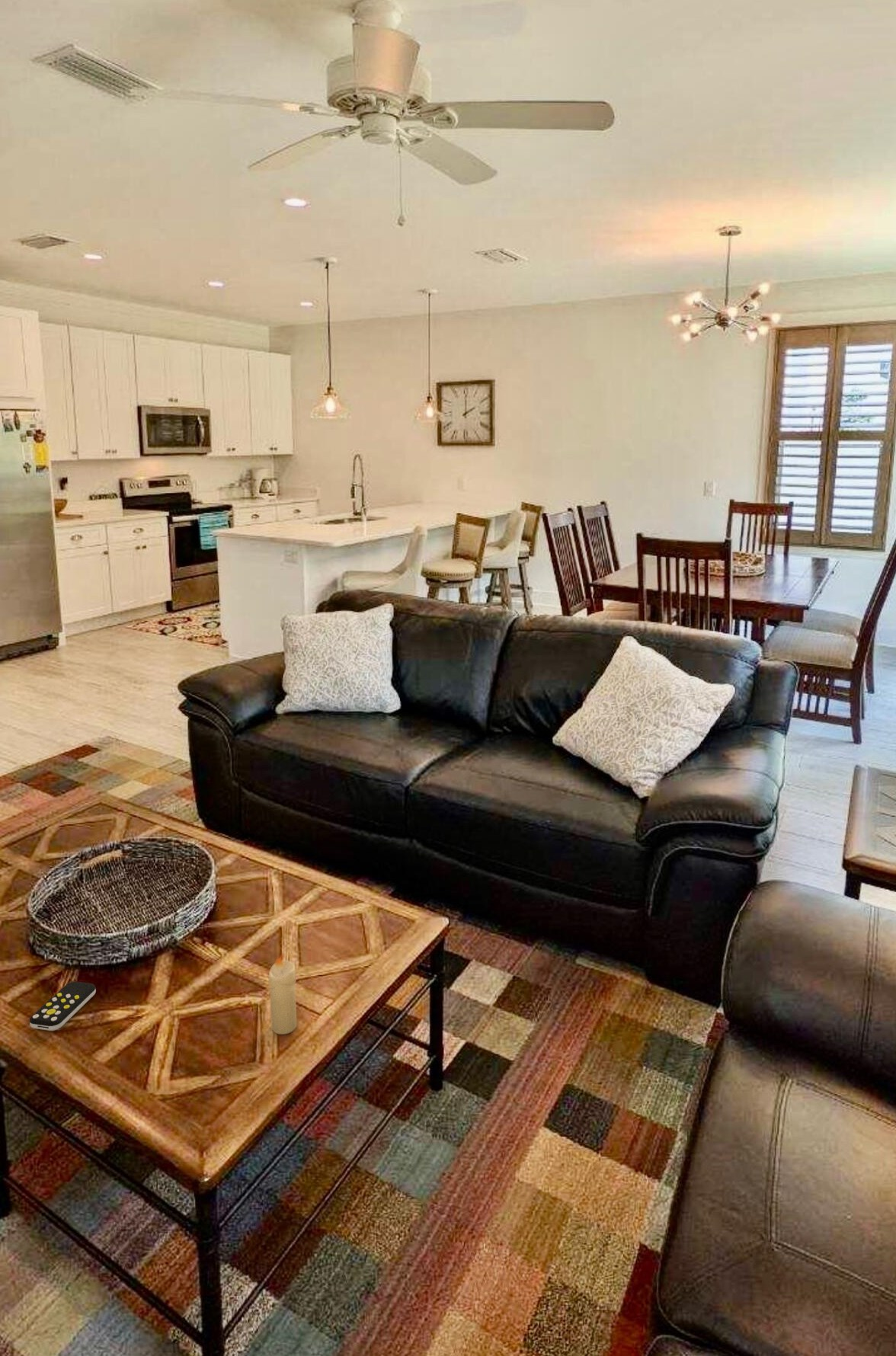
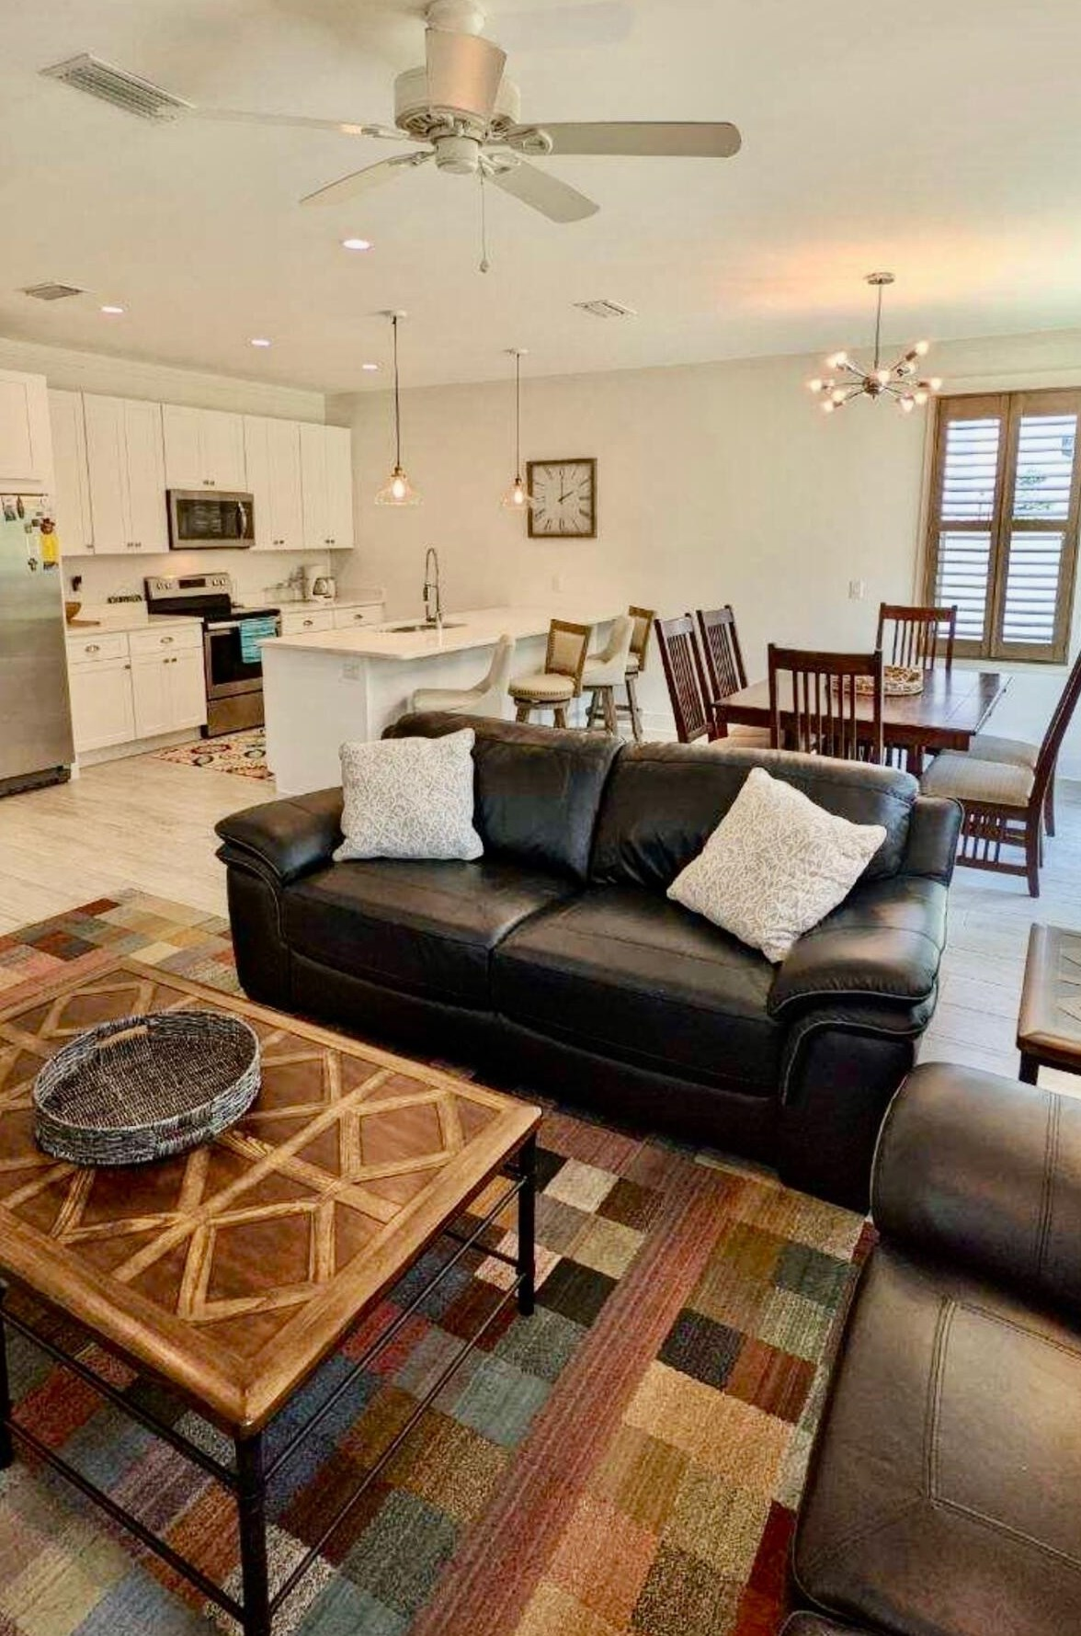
- candle [267,954,297,1035]
- remote control [29,981,97,1031]
